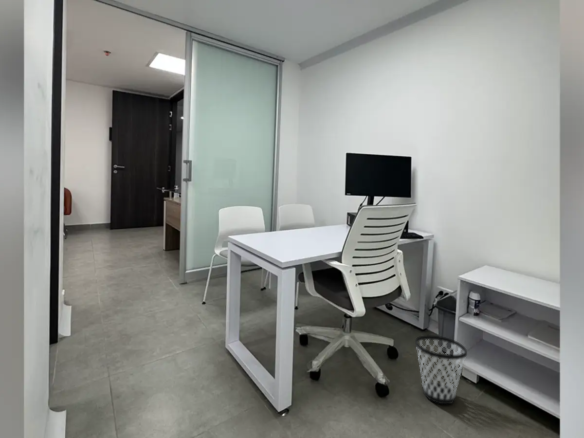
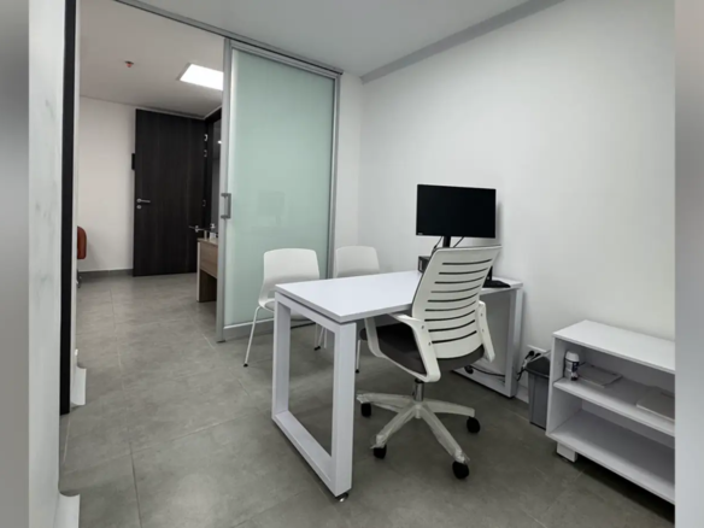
- wastebasket [414,334,468,405]
